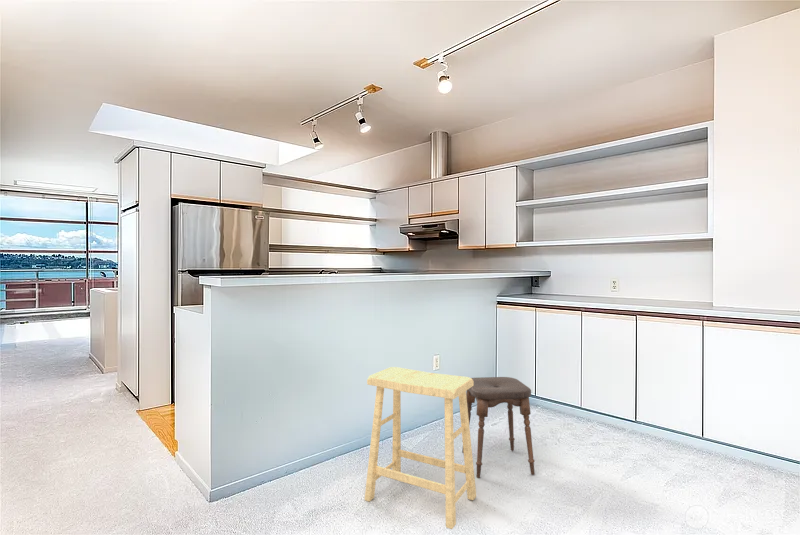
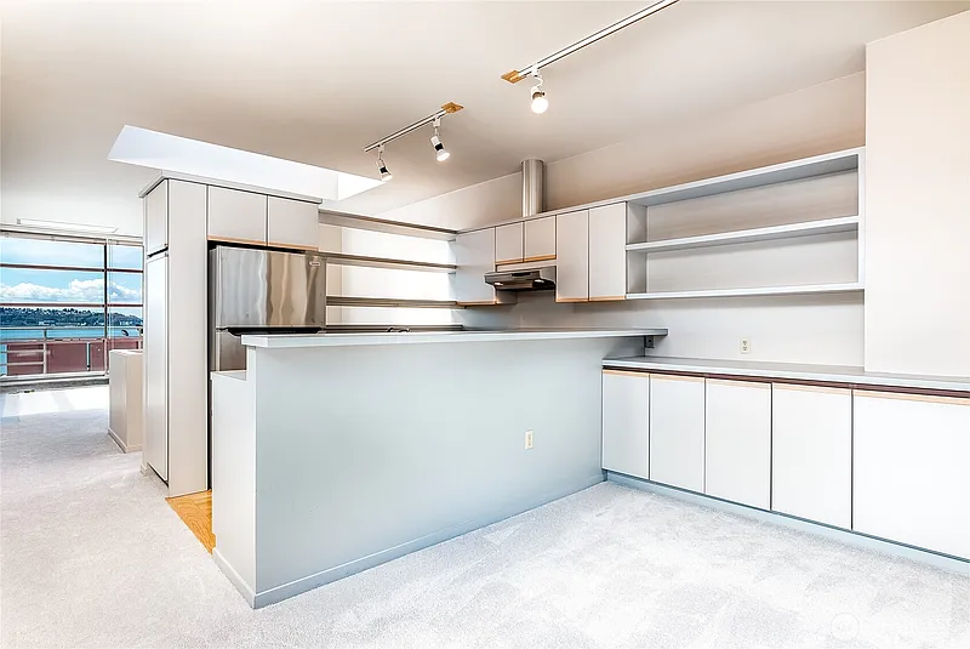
- stool [461,376,536,479]
- stool [364,366,477,530]
